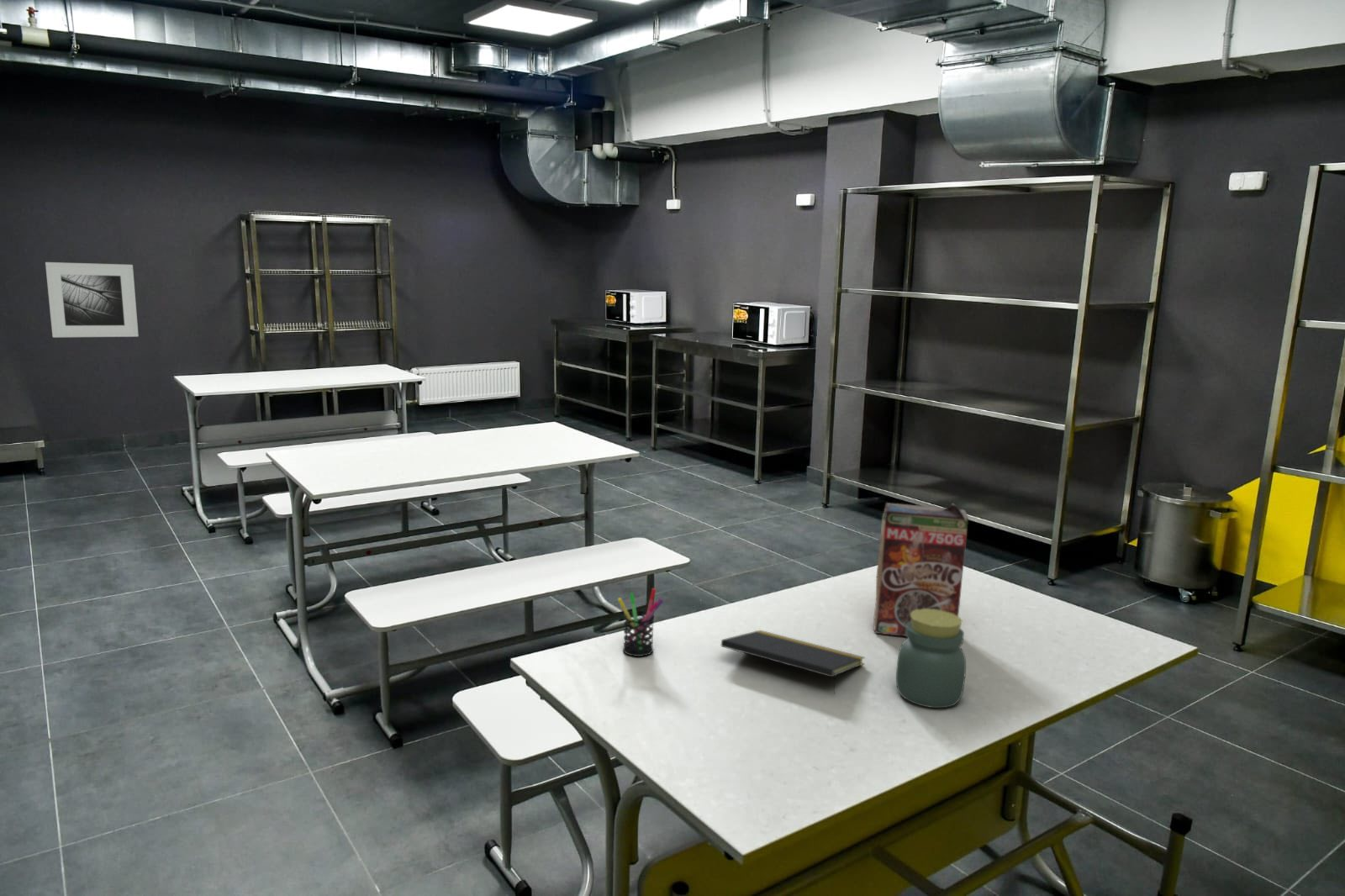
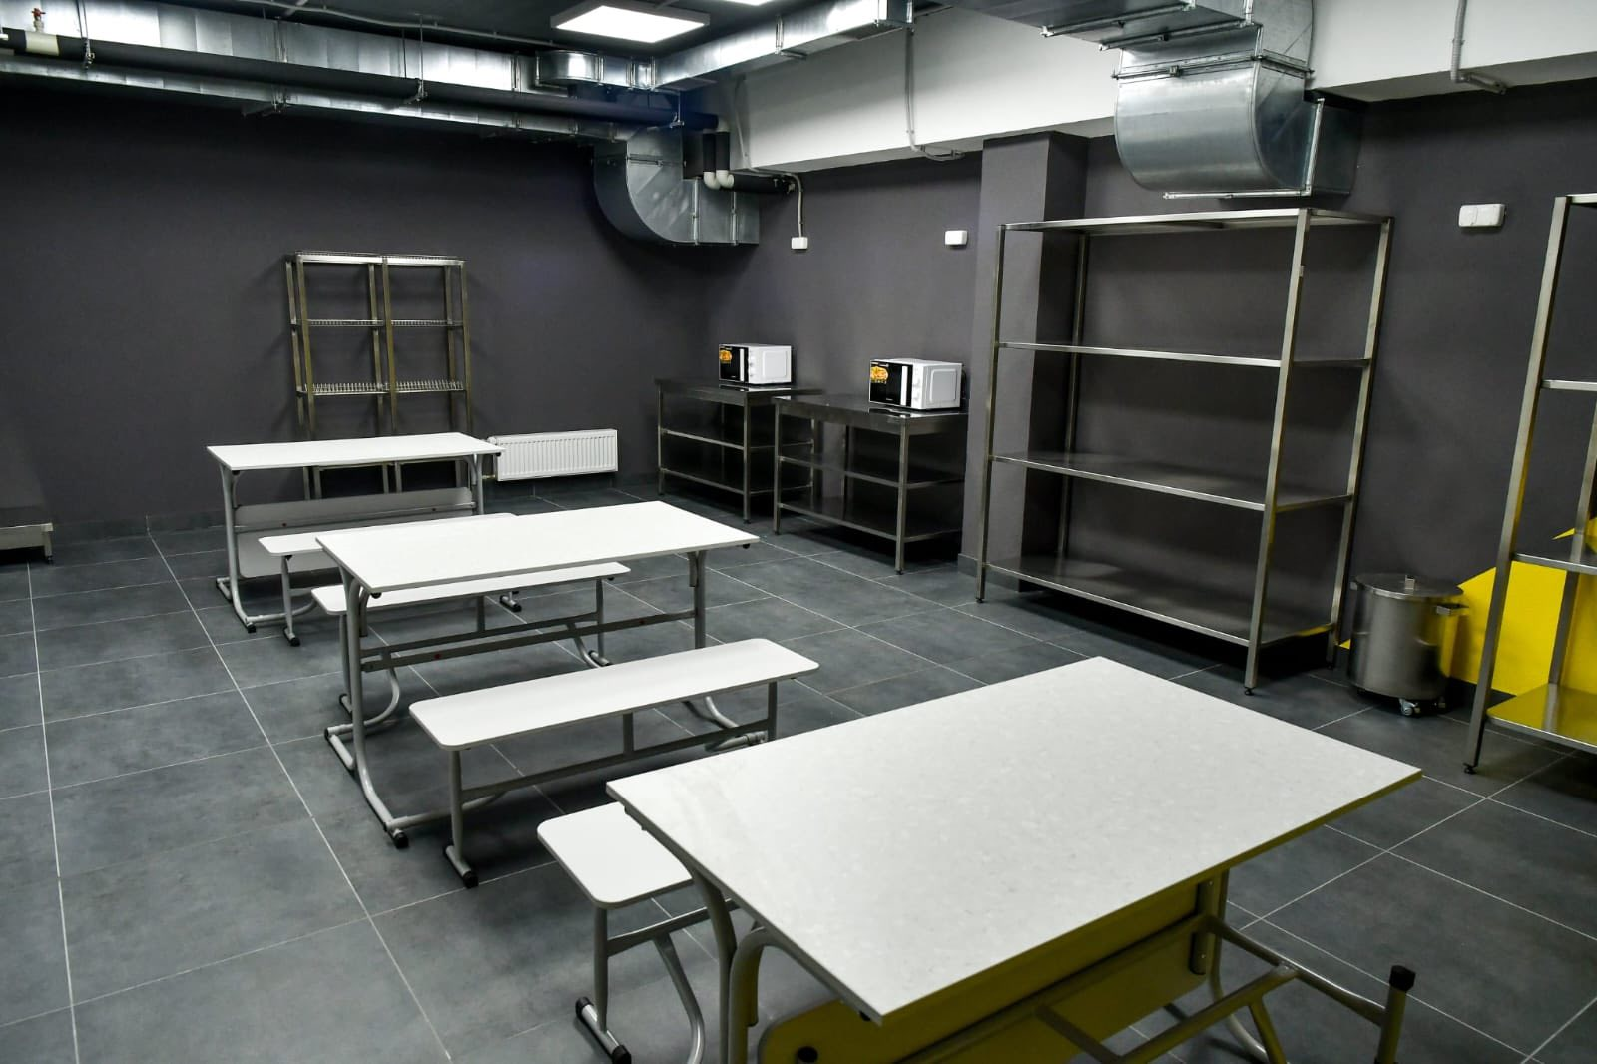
- notepad [720,630,865,695]
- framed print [45,261,140,338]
- cereal box [873,502,969,637]
- jar [895,609,967,709]
- pen holder [617,588,664,657]
